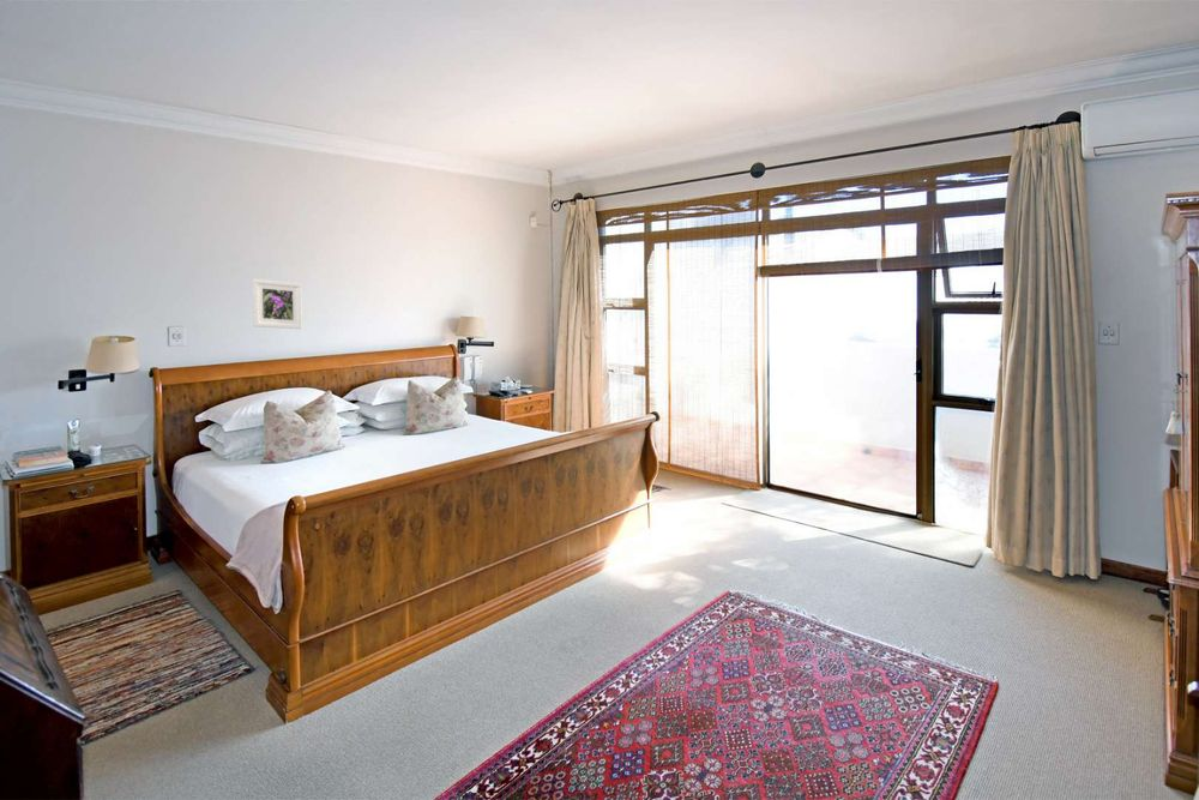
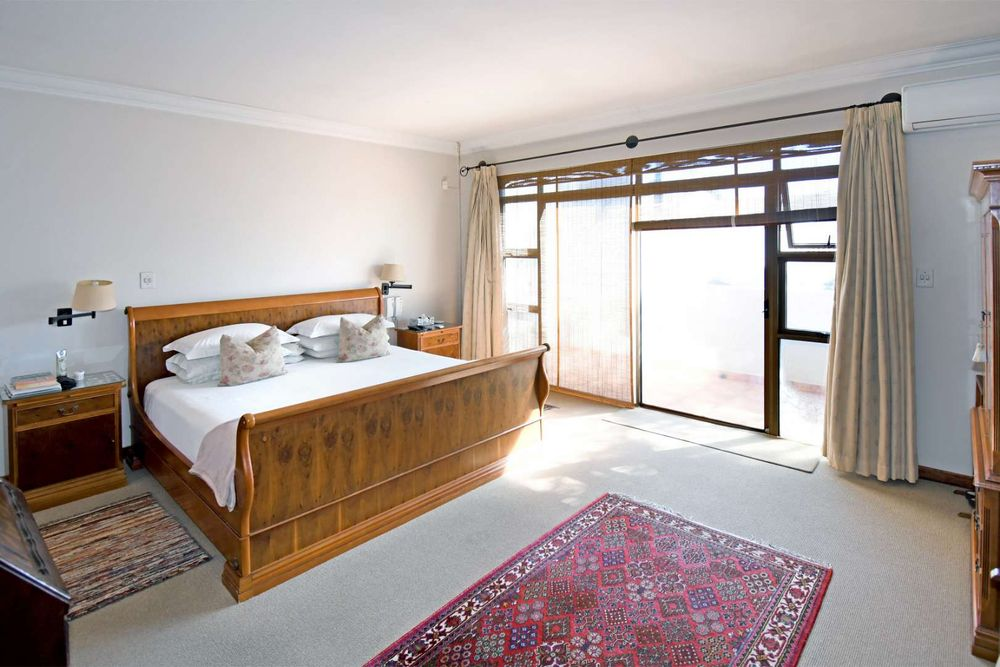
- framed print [252,278,303,330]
